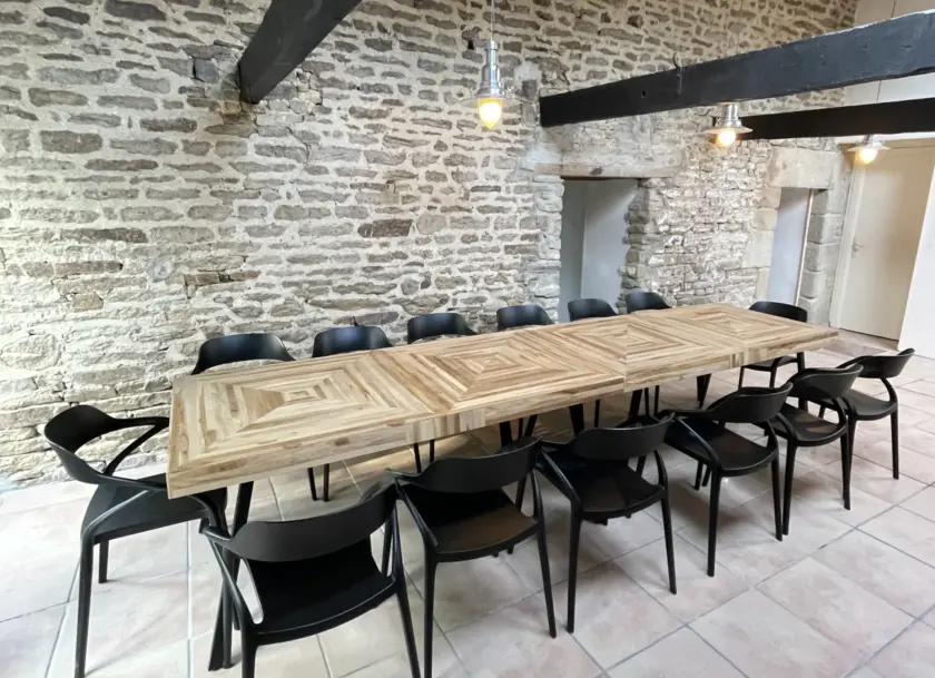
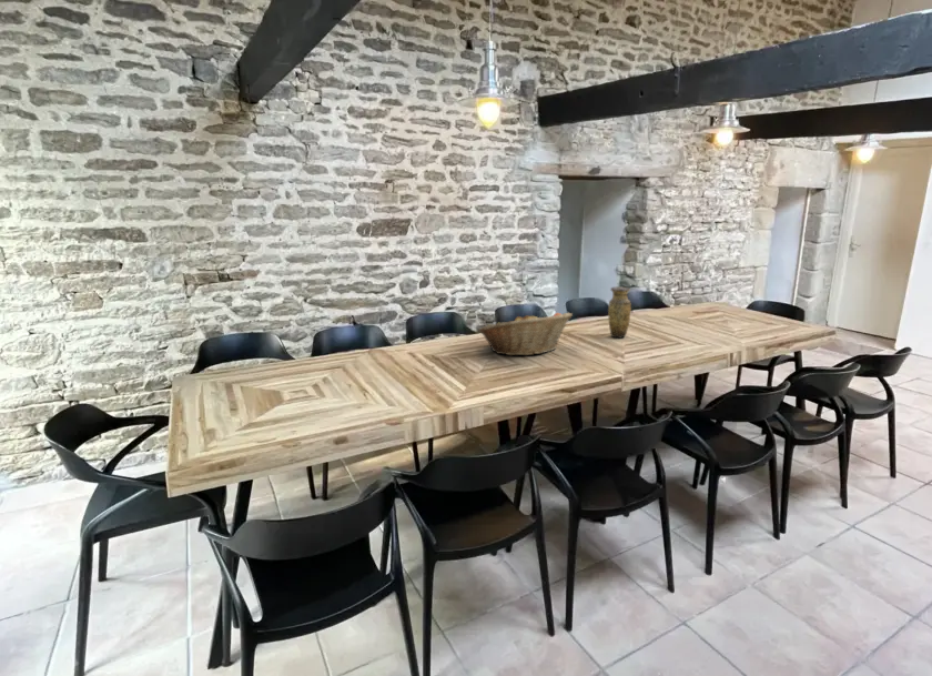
+ vase [607,285,632,339]
+ fruit basket [477,312,574,356]
